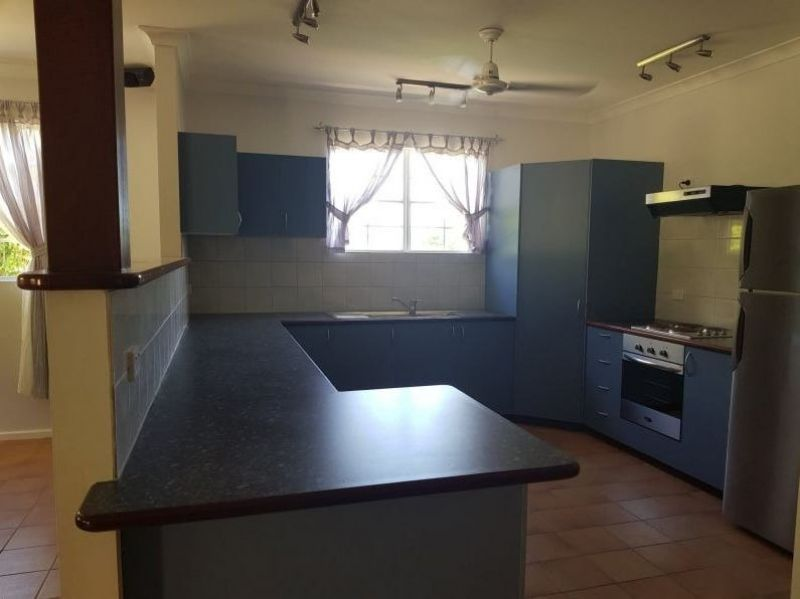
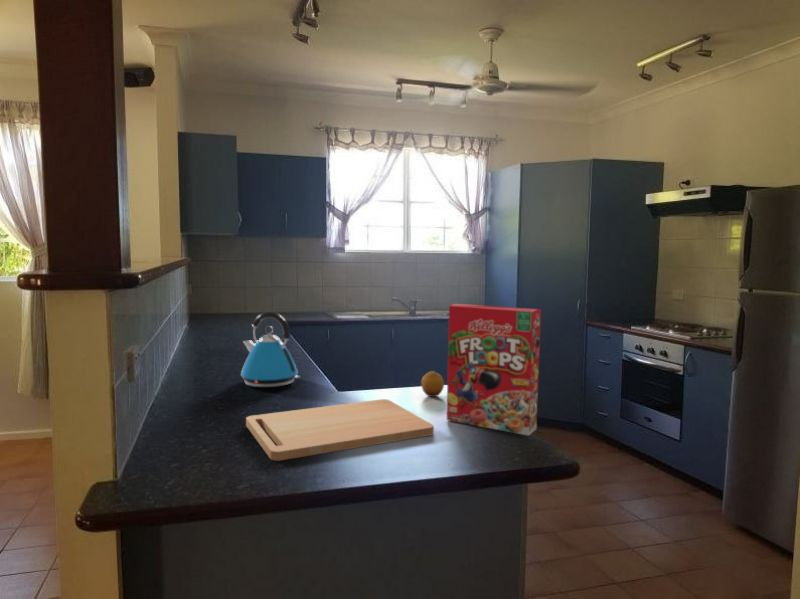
+ fruit [420,370,445,398]
+ cutting board [245,398,435,462]
+ kettle [240,311,301,388]
+ cereal box [446,303,542,437]
